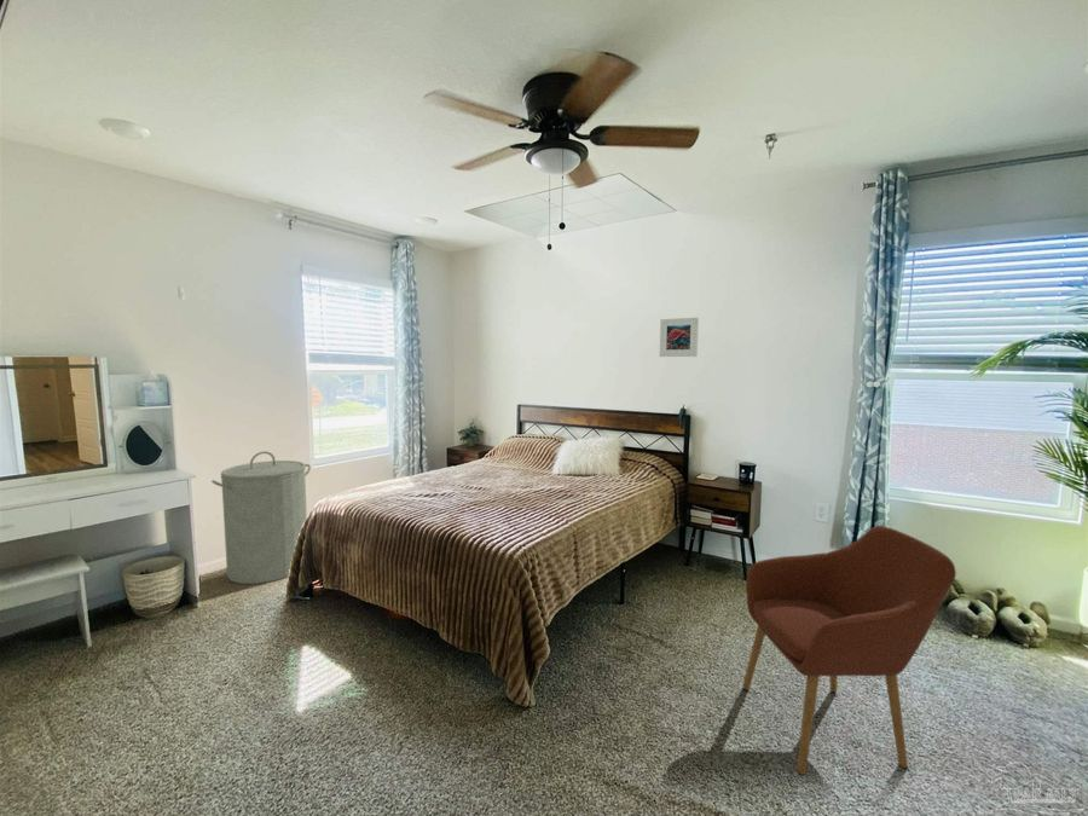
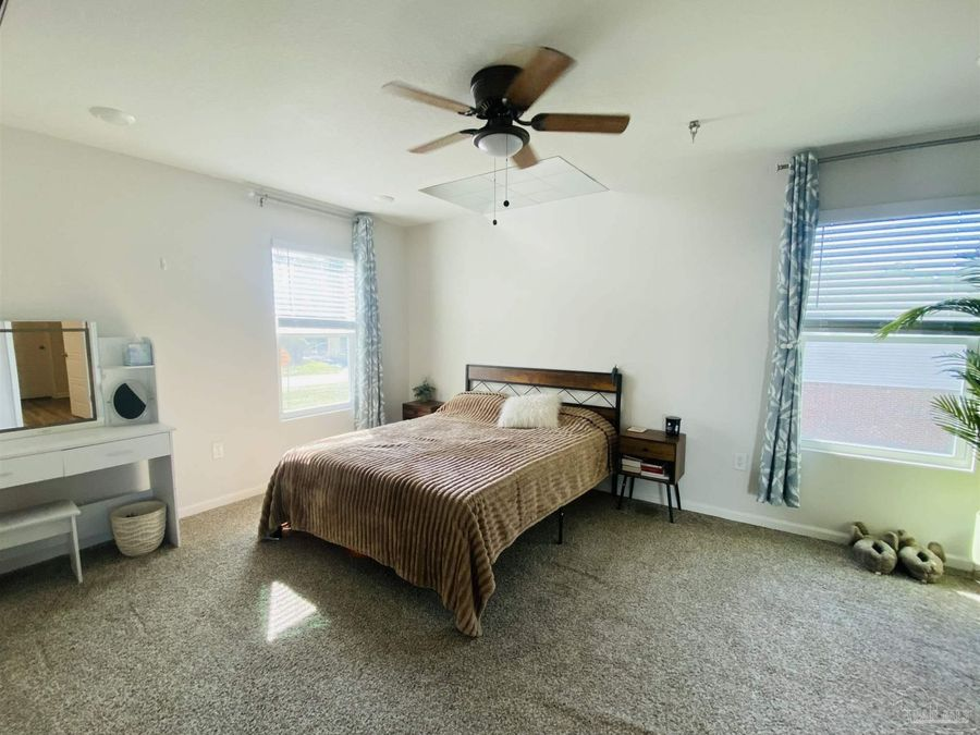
- laundry hamper [210,450,312,585]
- armchair [741,525,957,776]
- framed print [659,317,700,358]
